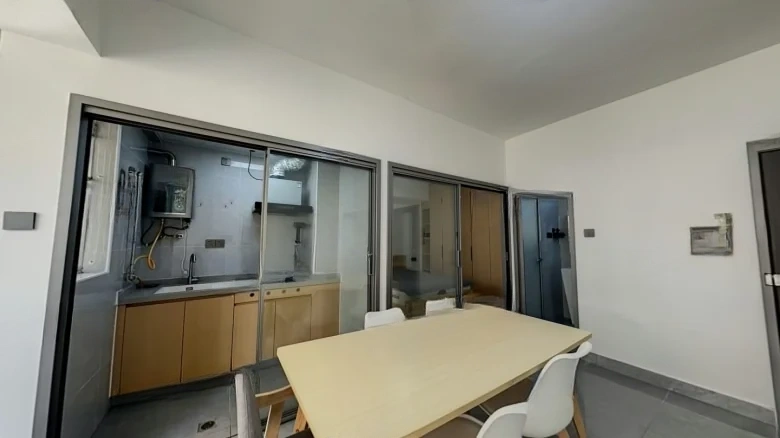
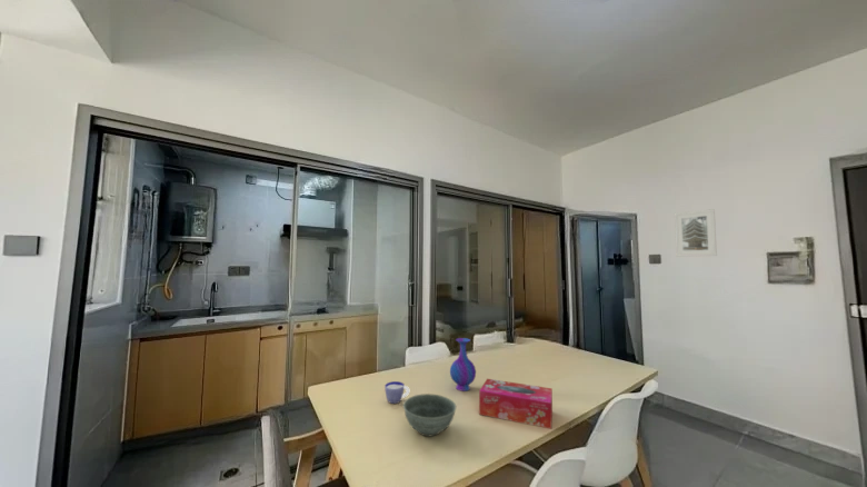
+ bowl [402,392,457,437]
+ vase [449,337,477,392]
+ cup [383,380,410,405]
+ tissue box [478,378,554,430]
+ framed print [674,208,718,258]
